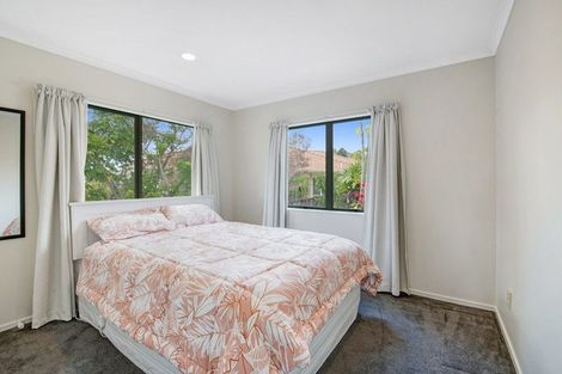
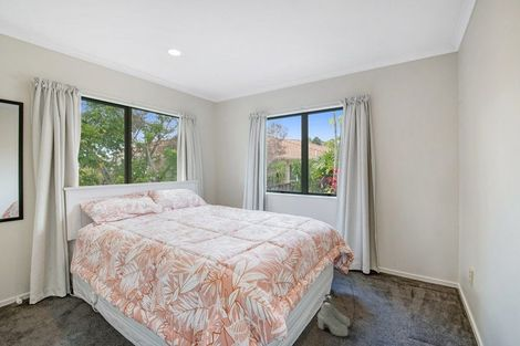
+ boots [316,293,351,338]
